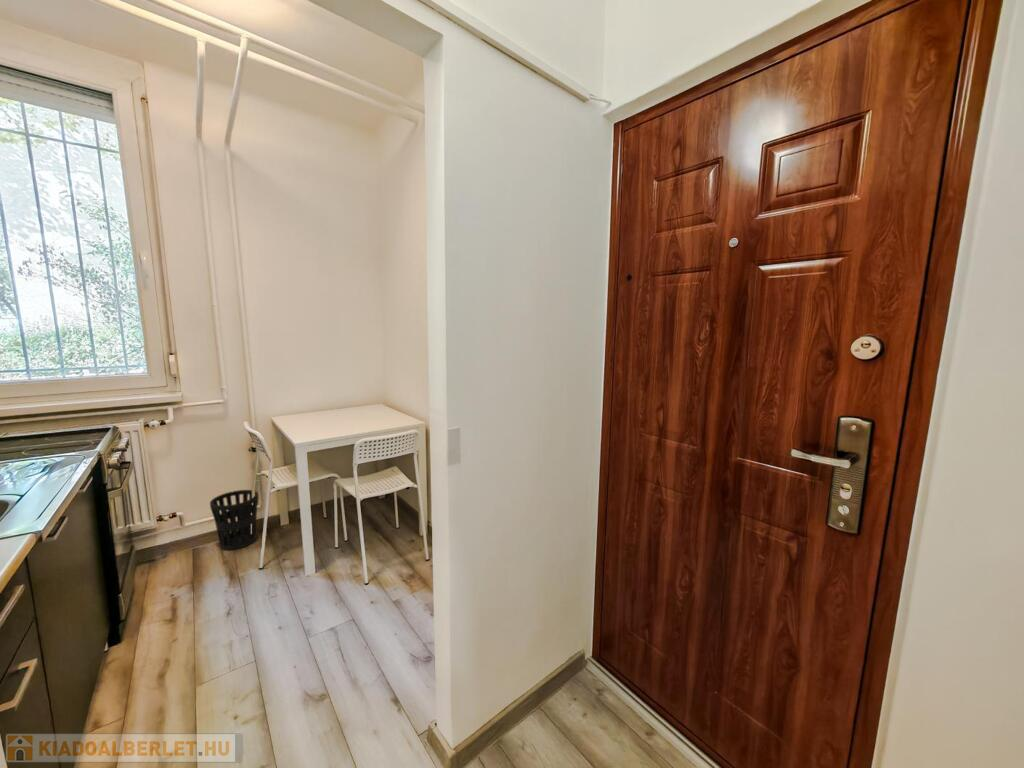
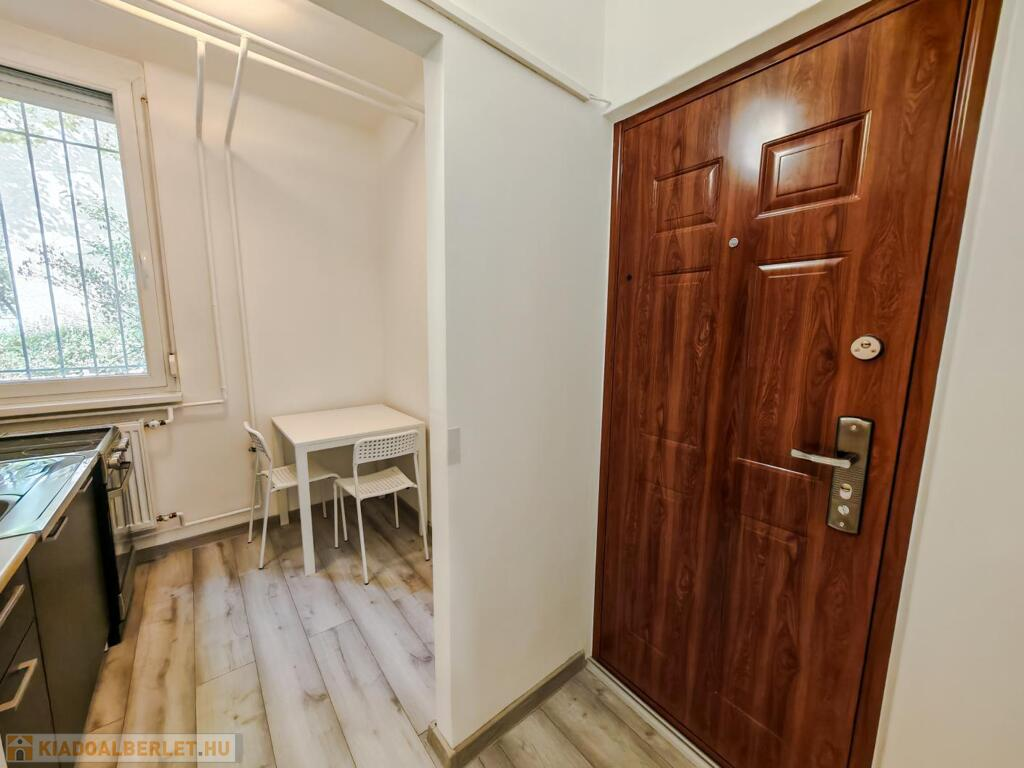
- wastebasket [209,489,259,551]
